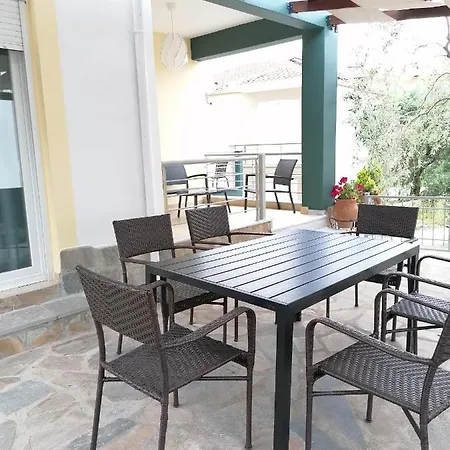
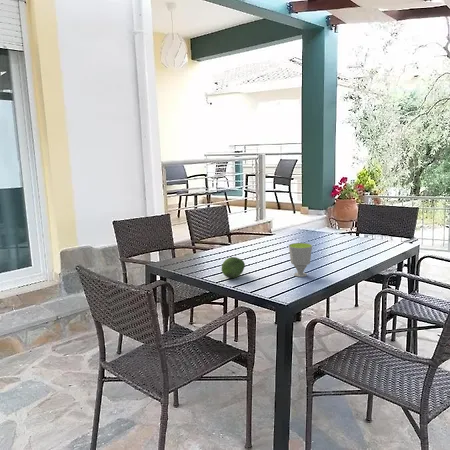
+ cup [288,242,313,278]
+ fruit [221,256,246,279]
